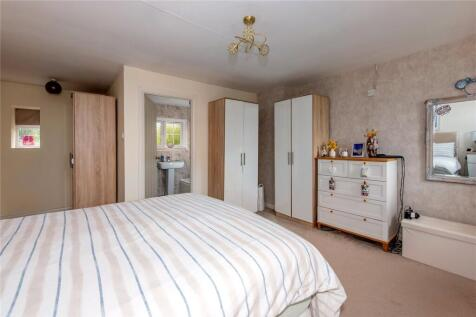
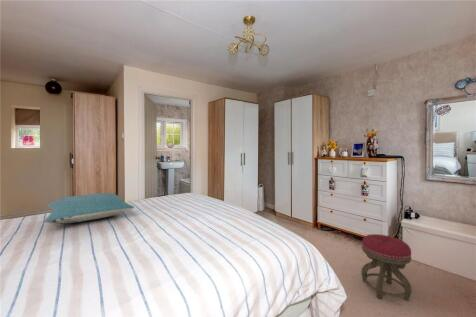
+ pillow [43,192,135,224]
+ stool [360,233,412,301]
